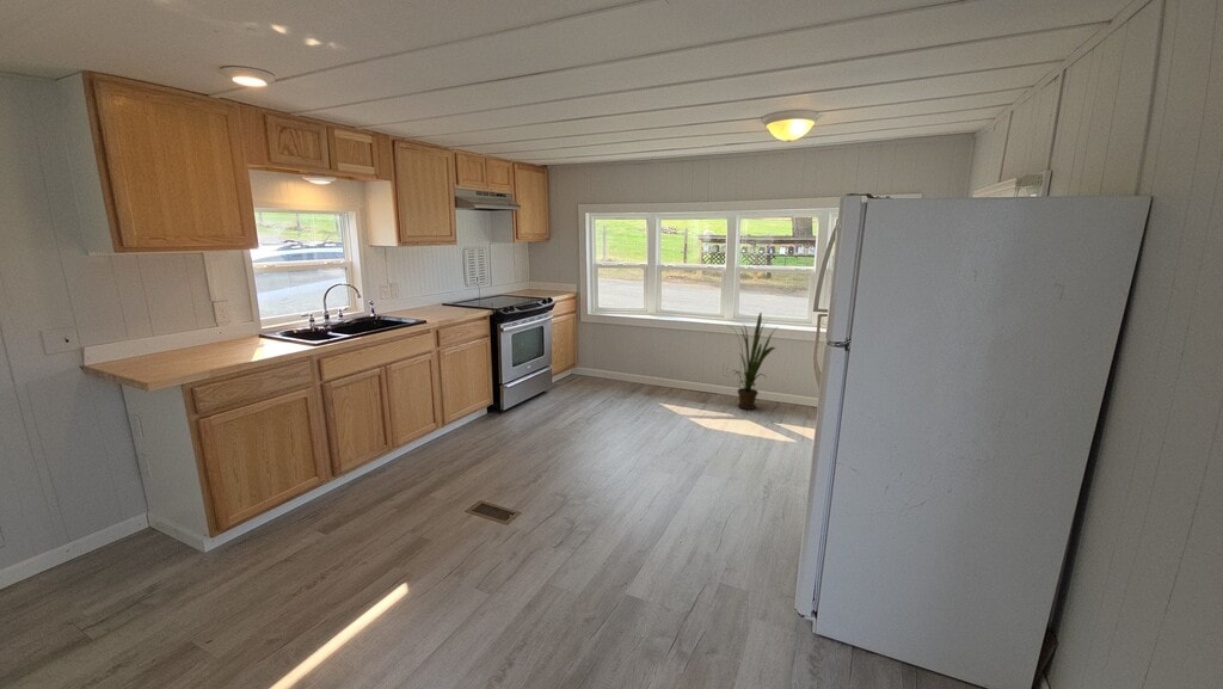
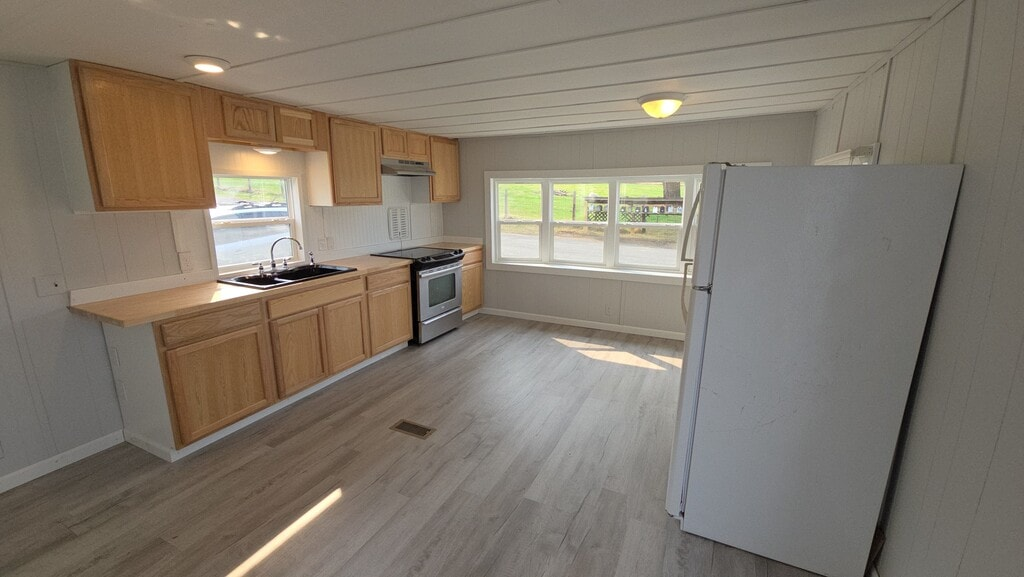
- house plant [727,312,779,411]
